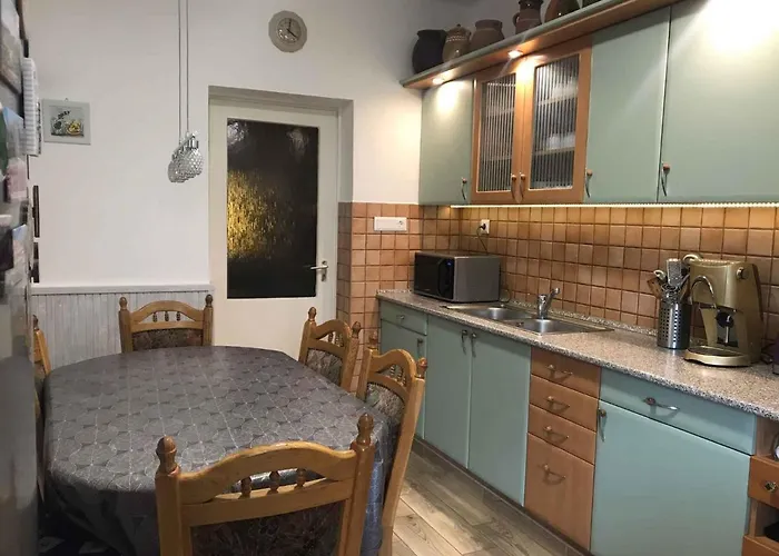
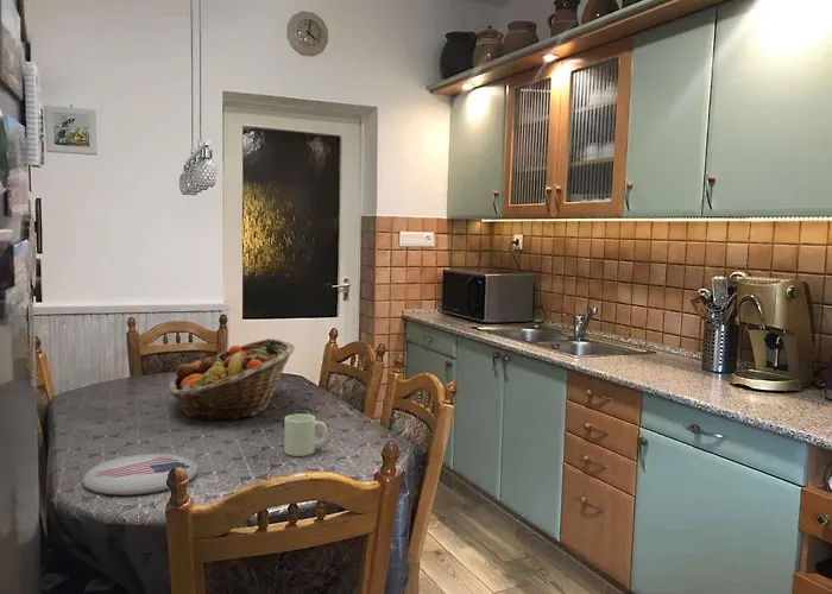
+ plate [81,453,200,497]
+ fruit basket [168,337,296,422]
+ mug [281,405,329,457]
